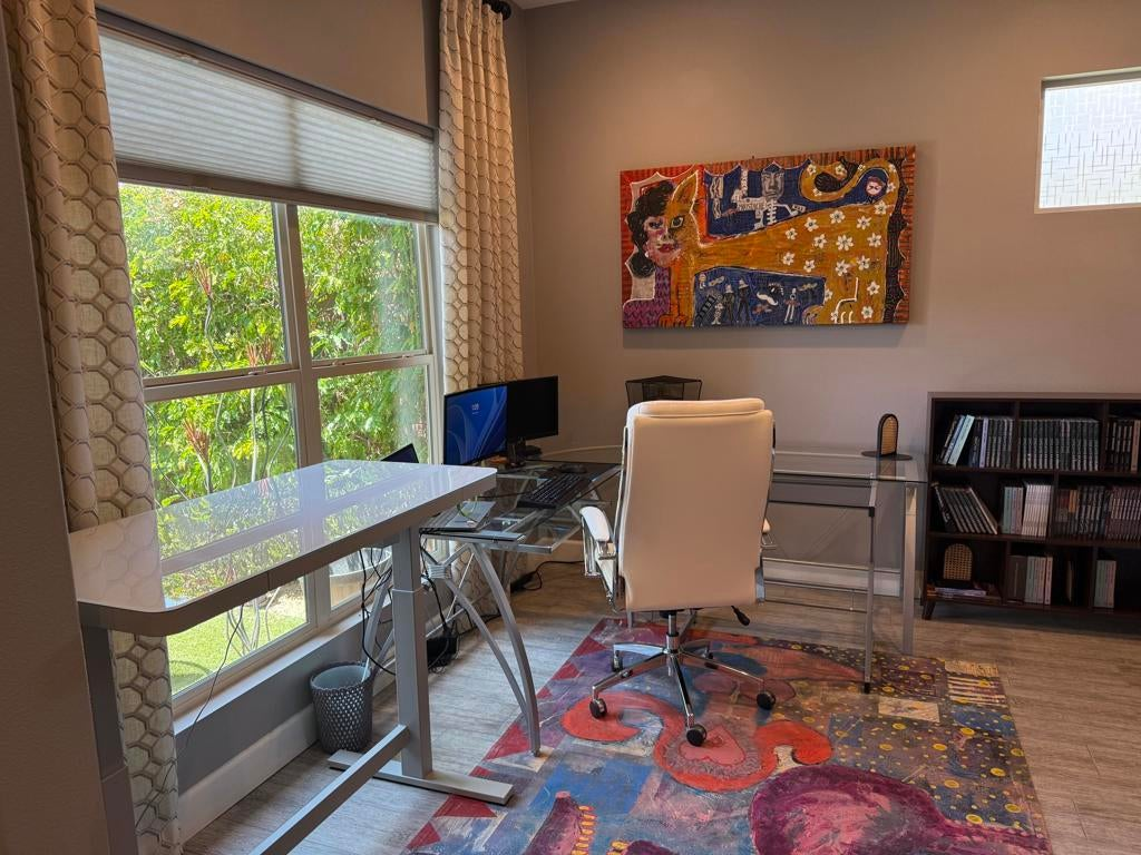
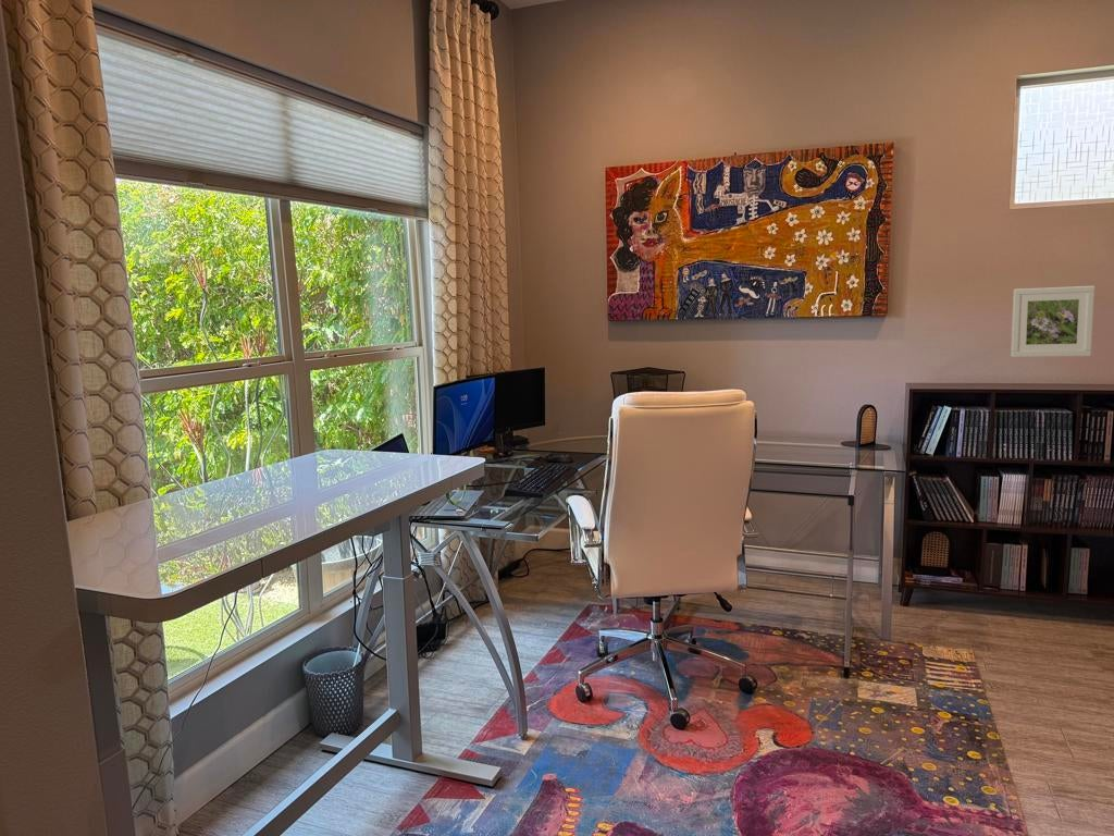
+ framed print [1010,285,1096,358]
